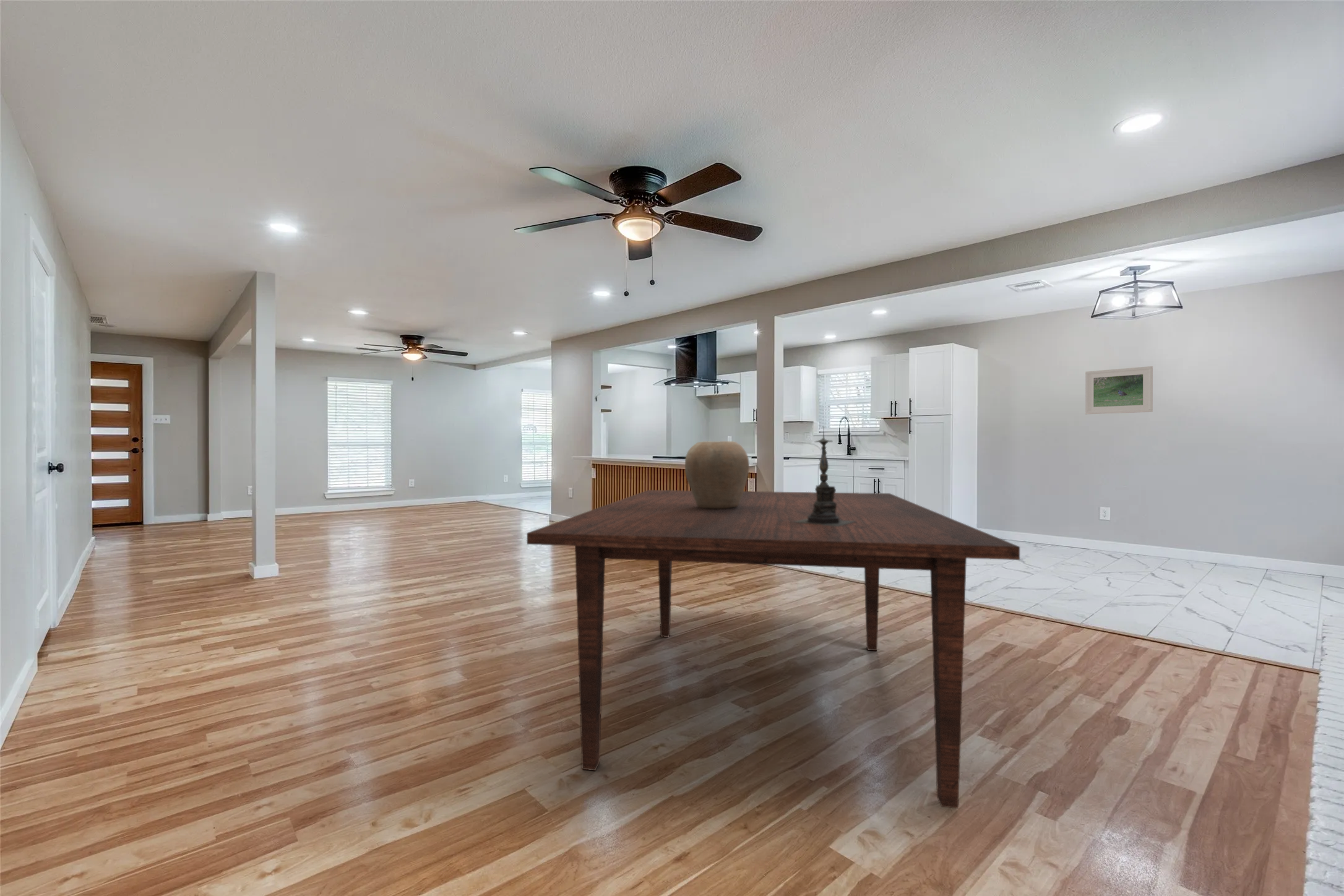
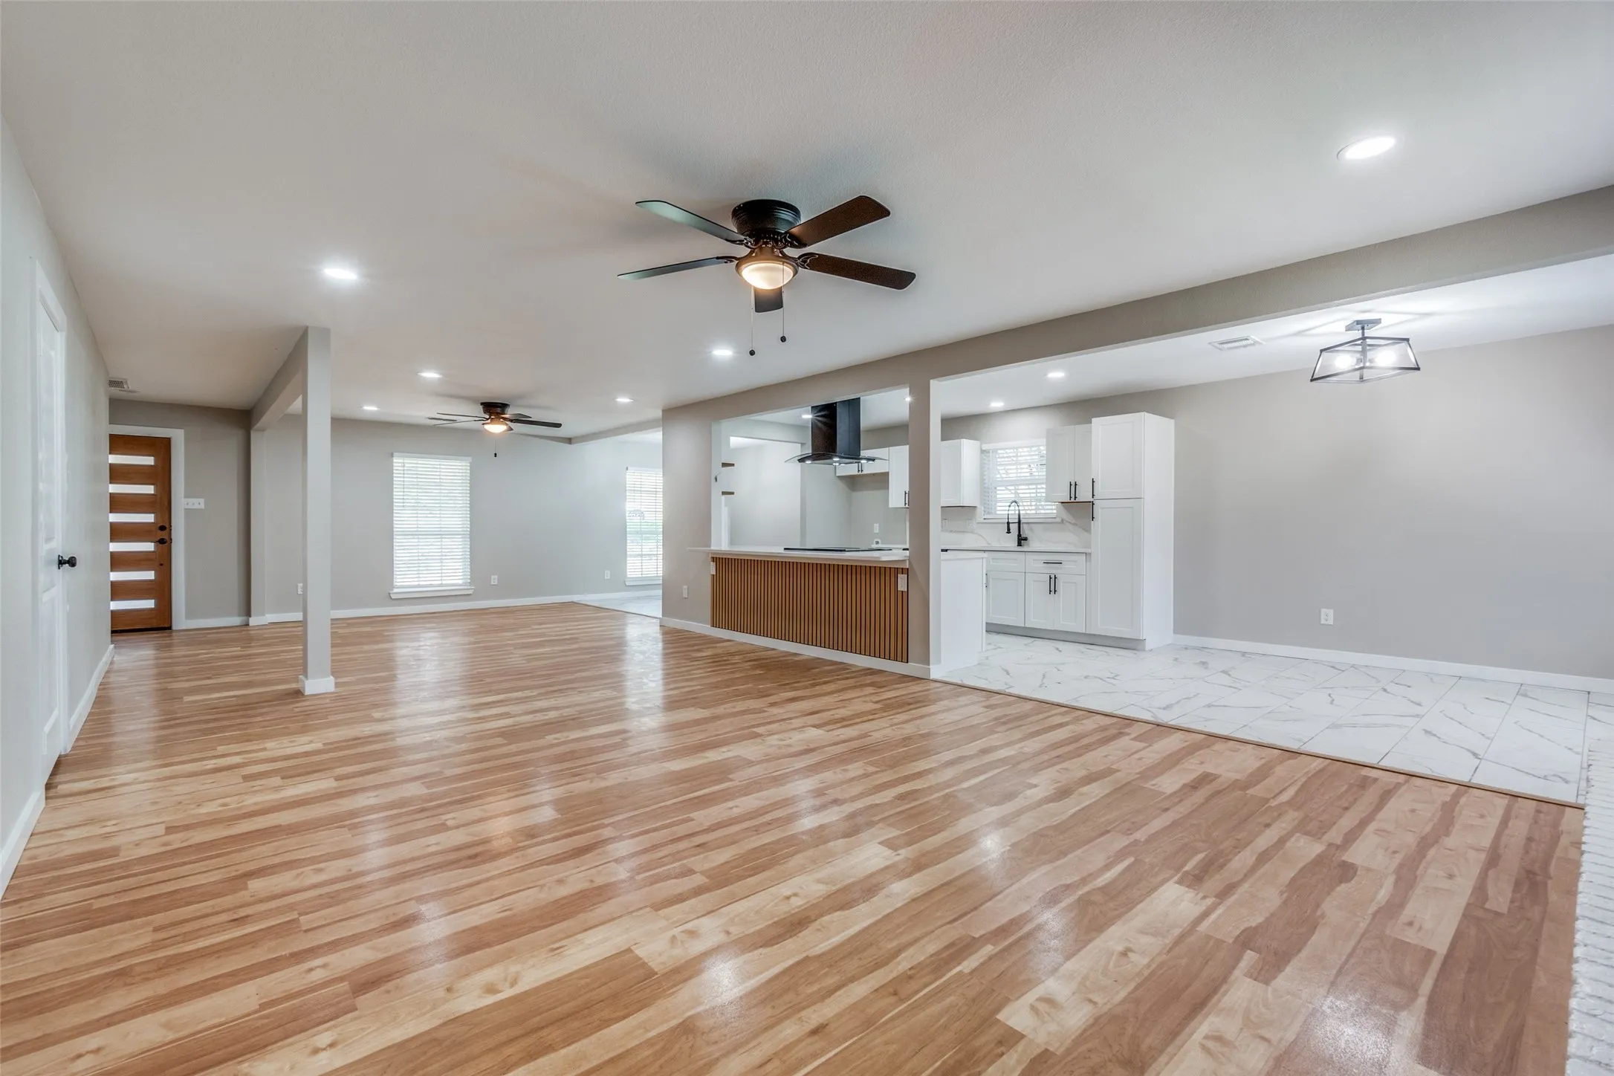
- table [526,489,1020,809]
- vase [684,441,750,509]
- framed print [1085,366,1153,415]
- candle holder [795,426,857,527]
